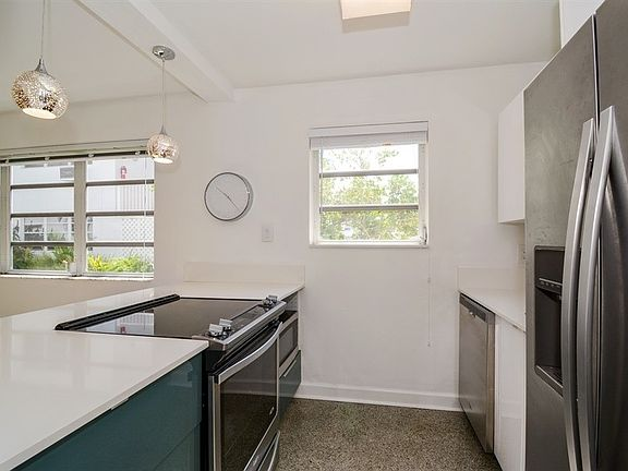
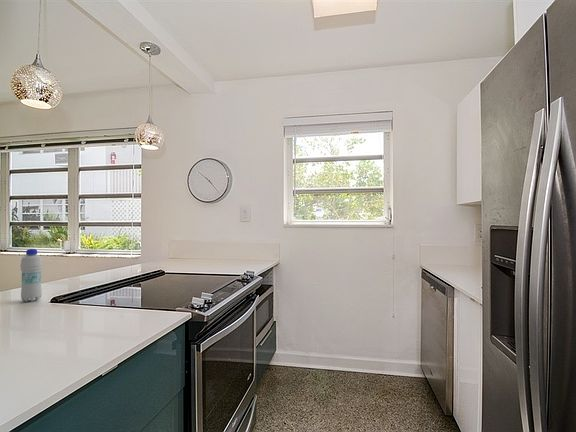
+ bottle [19,248,43,303]
